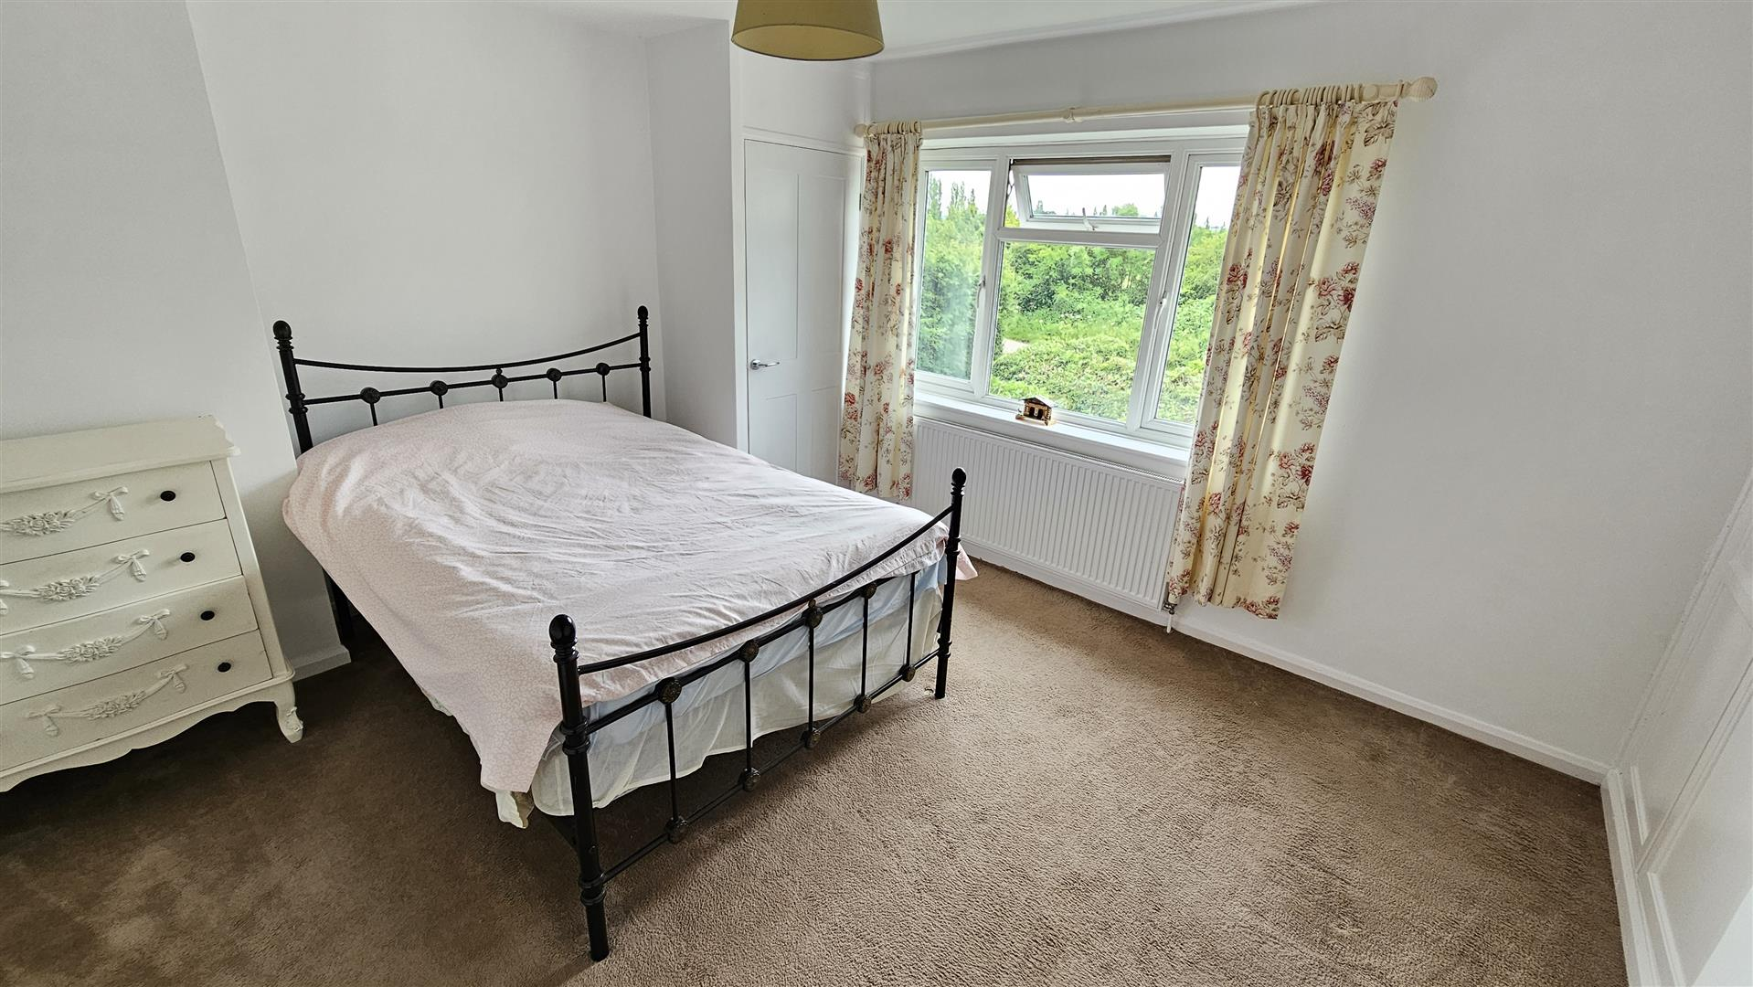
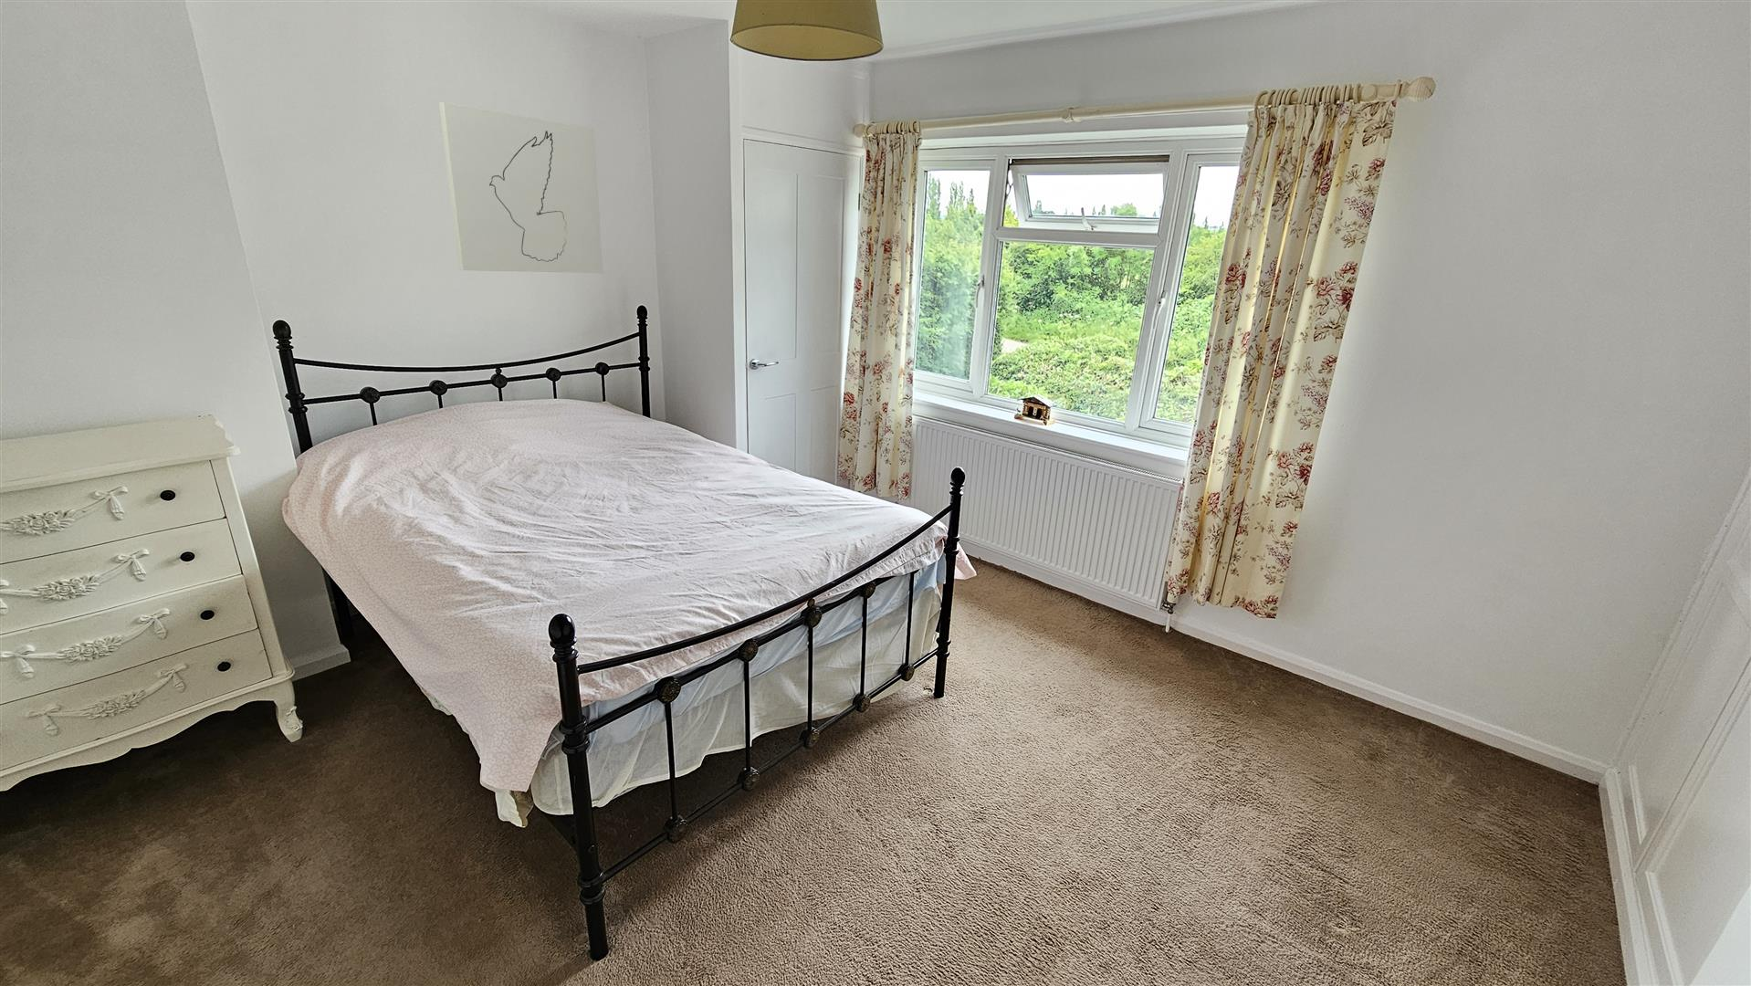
+ wall art [438,101,604,274]
